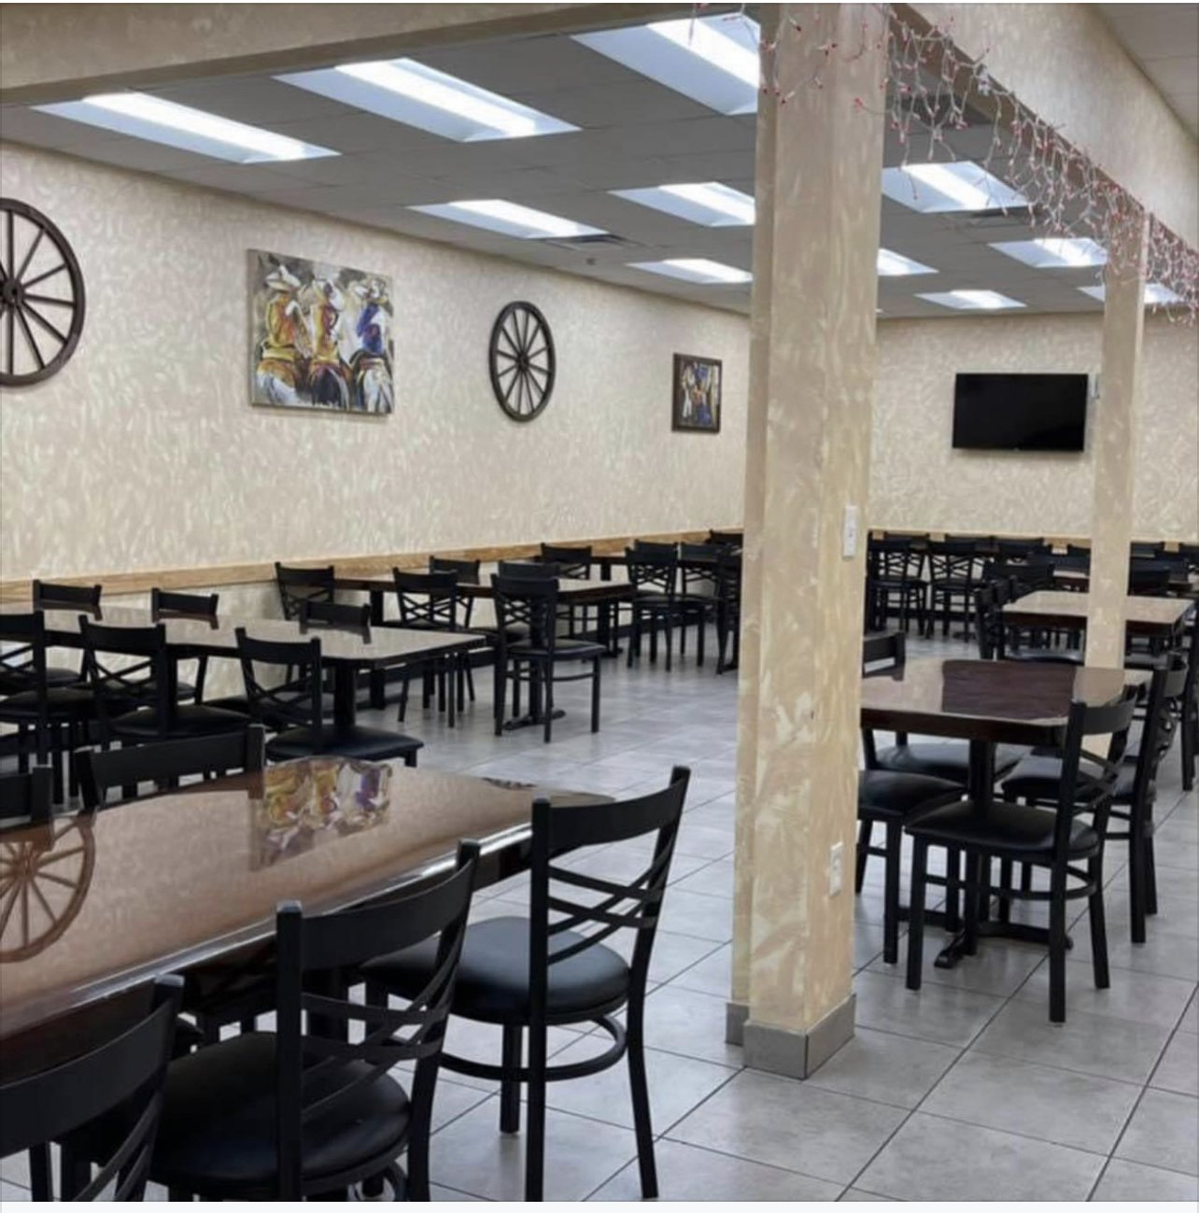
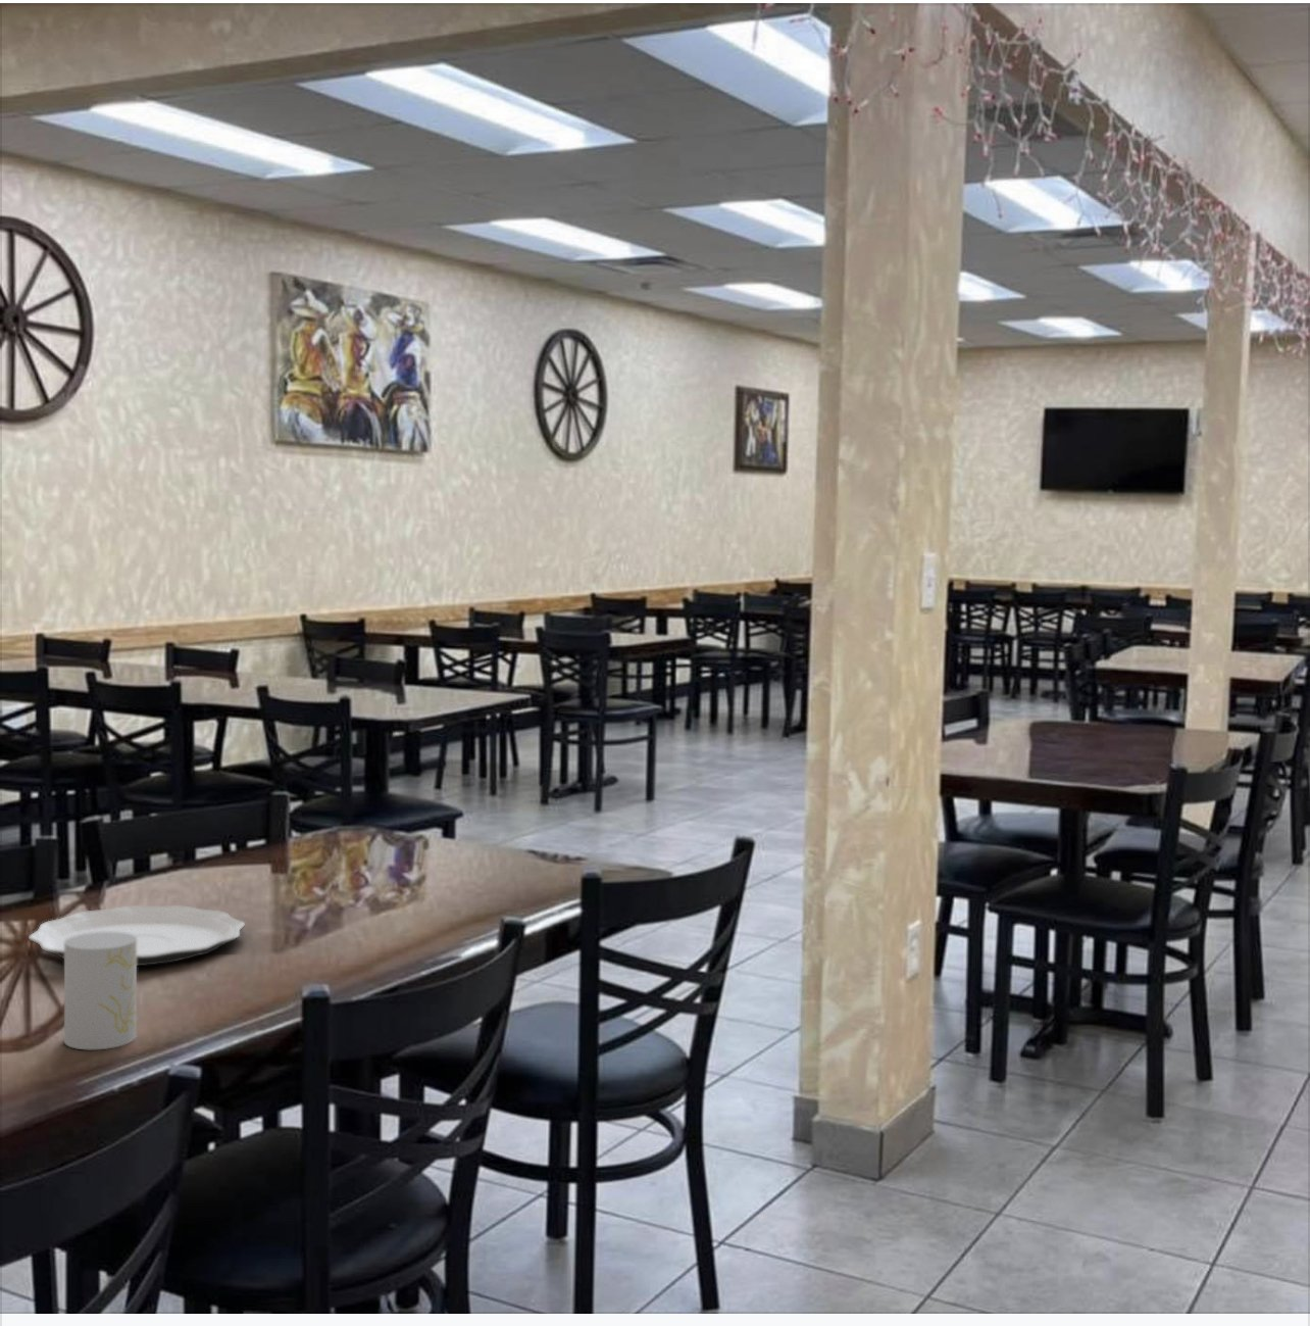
+ plate [28,905,246,967]
+ cup [64,932,138,1050]
